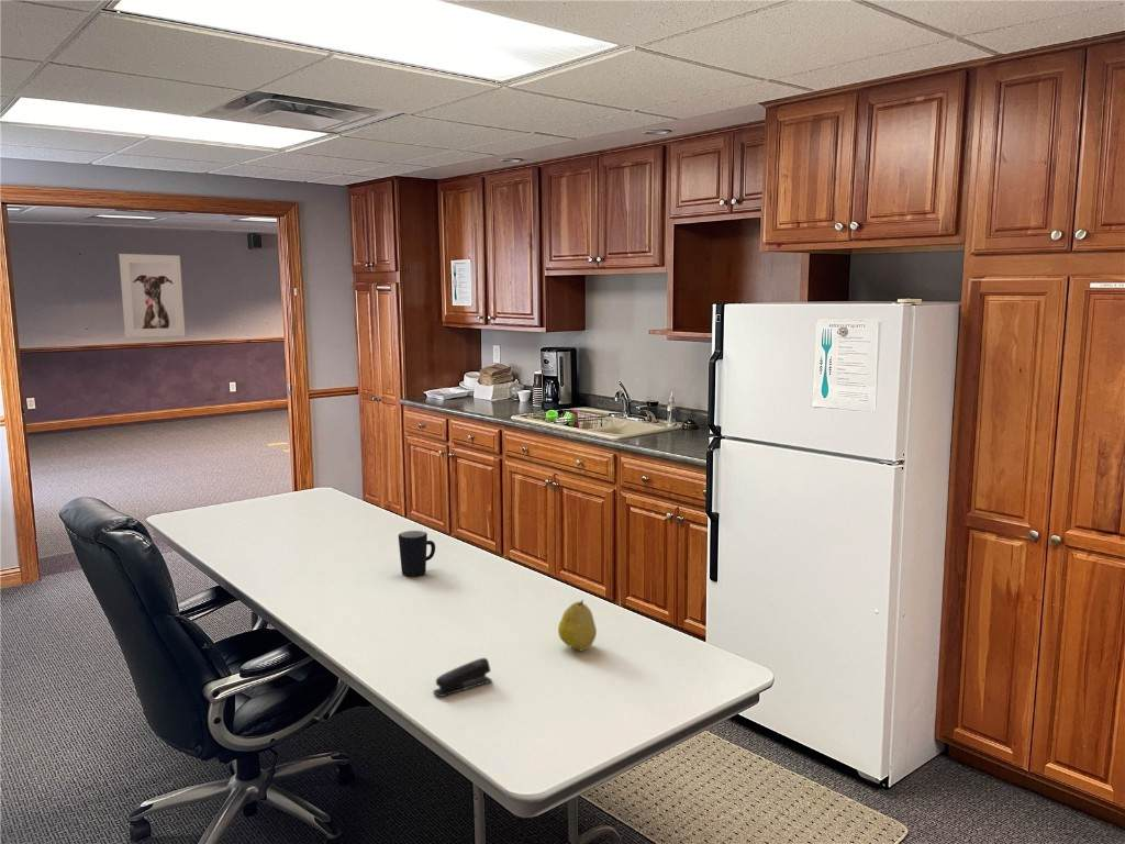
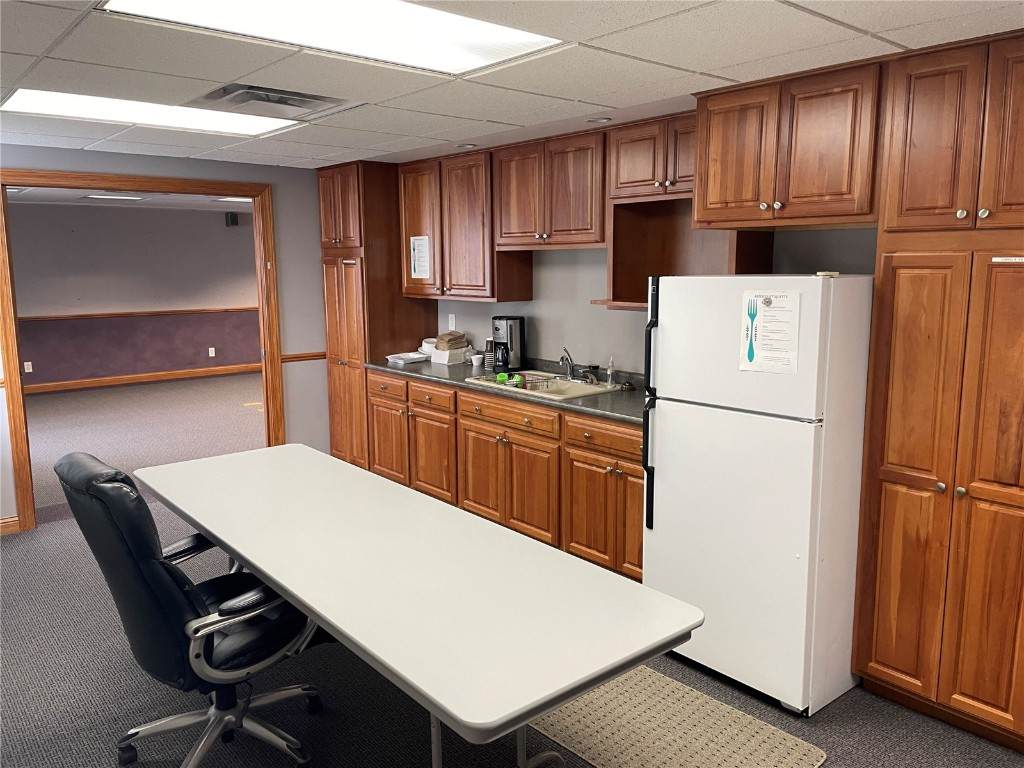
- stapler [432,657,493,698]
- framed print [118,253,186,338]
- mug [398,530,436,578]
- fruit [557,598,598,652]
